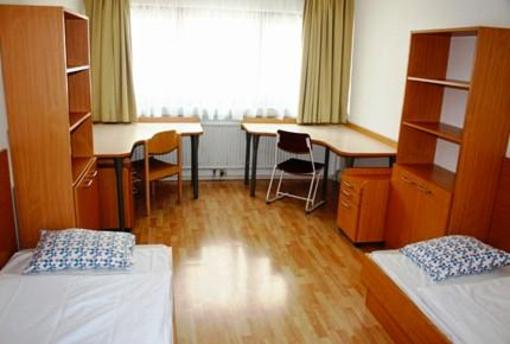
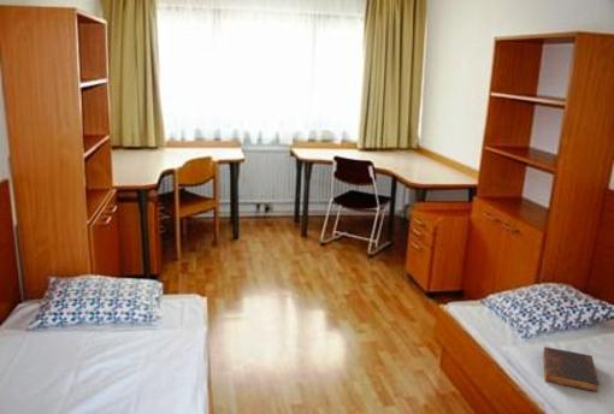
+ book [542,345,600,394]
